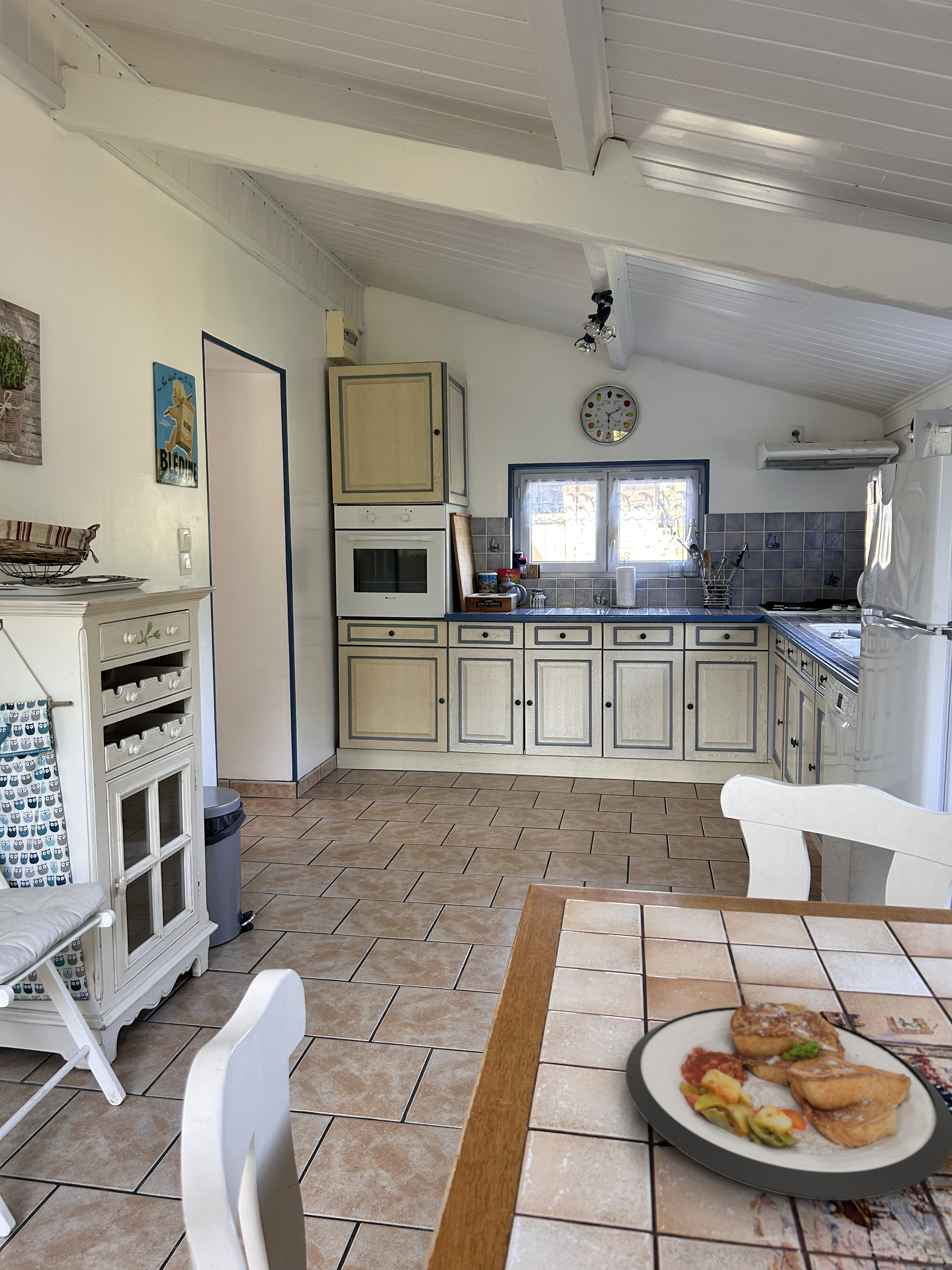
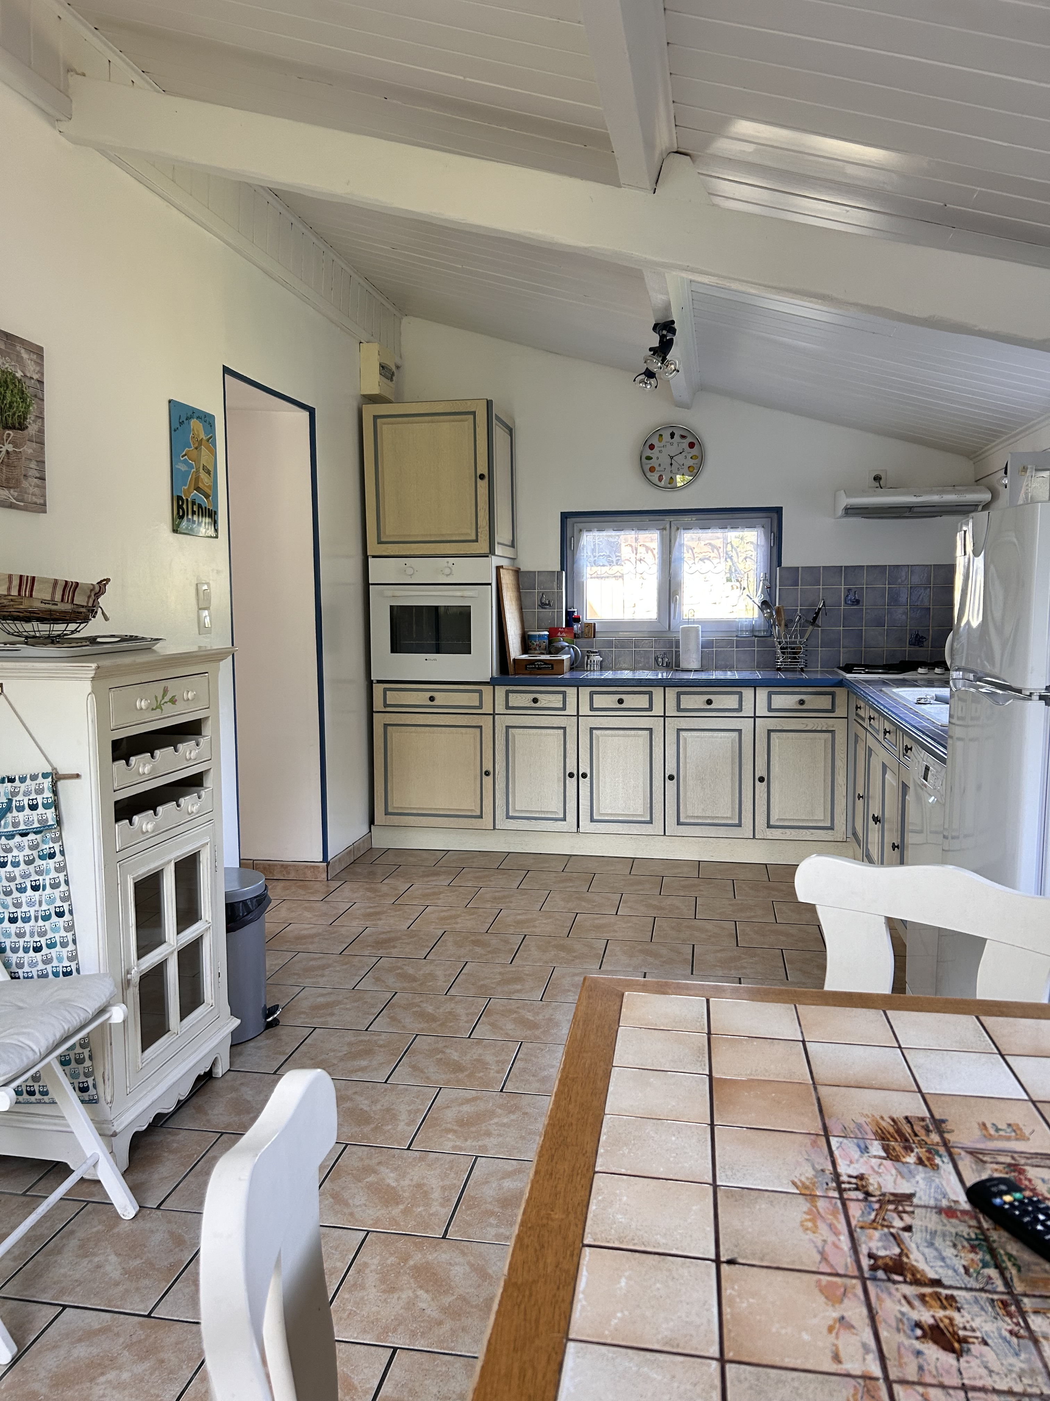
- plate [625,1002,952,1201]
